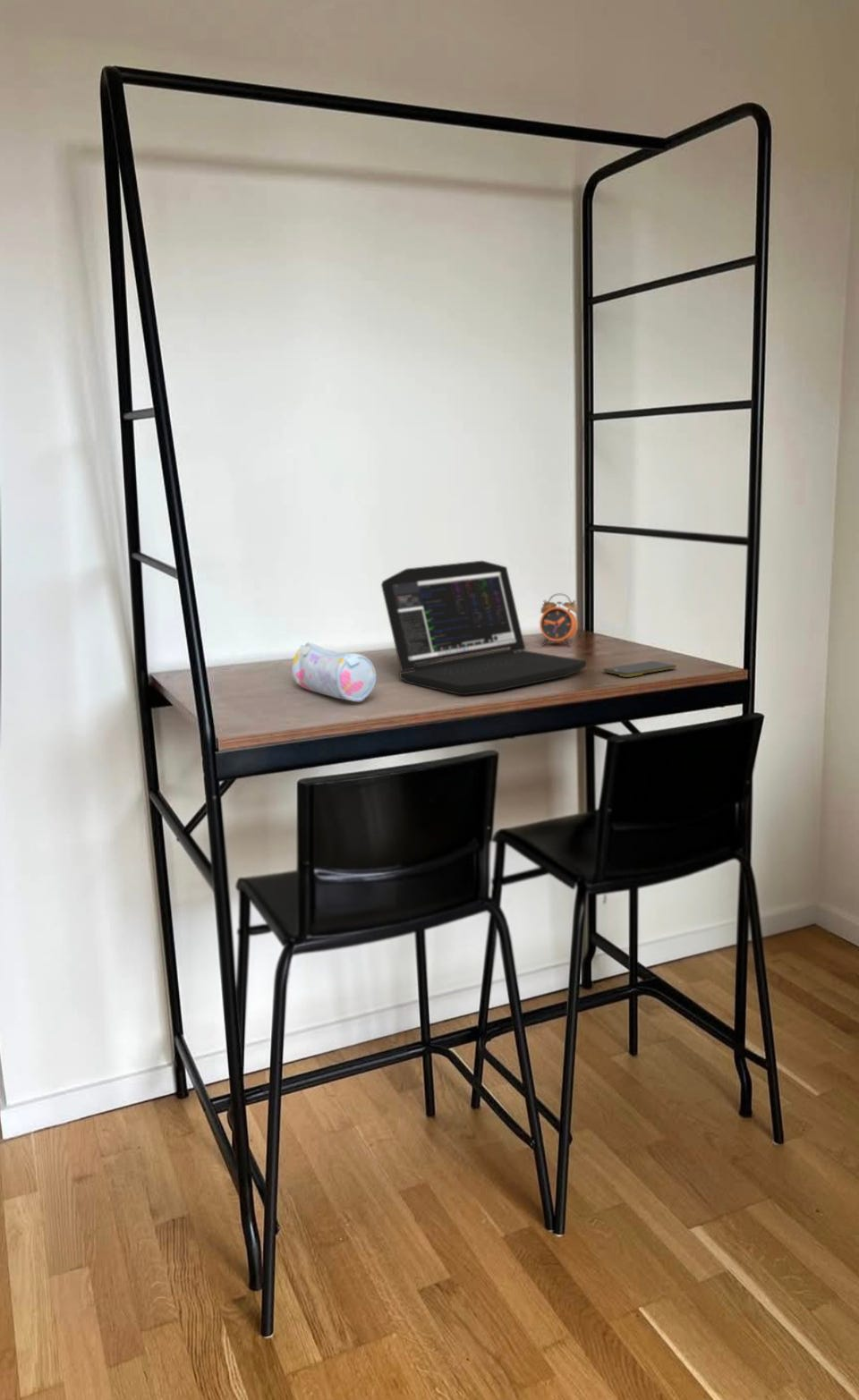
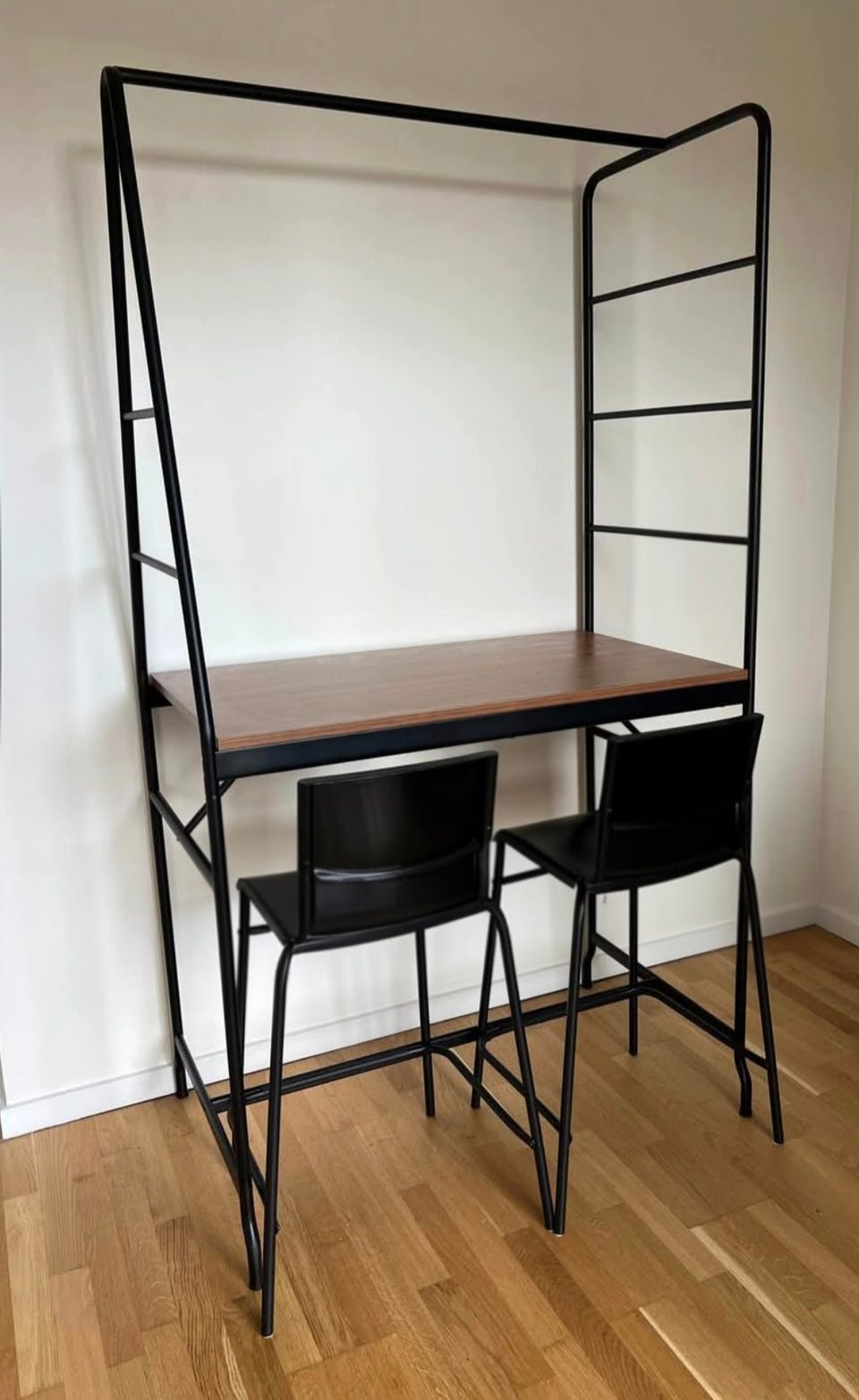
- pencil case [291,641,377,702]
- laptop [380,560,587,696]
- smartphone [602,660,677,678]
- alarm clock [539,593,579,647]
